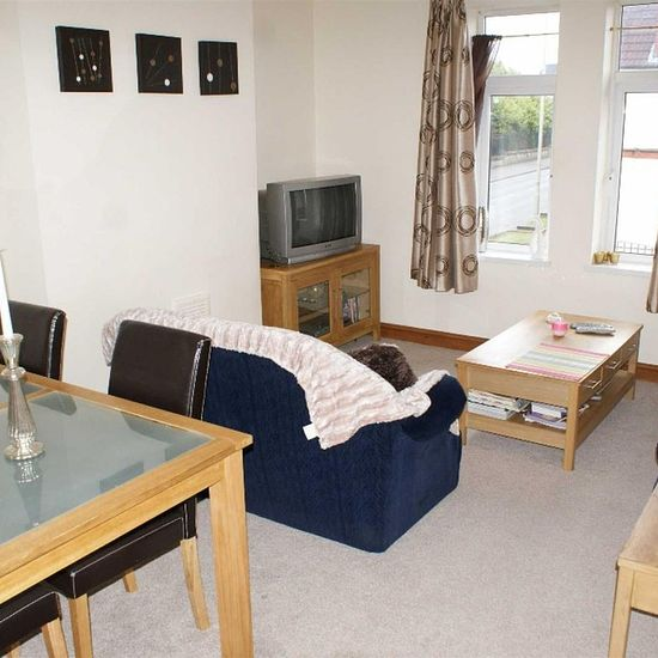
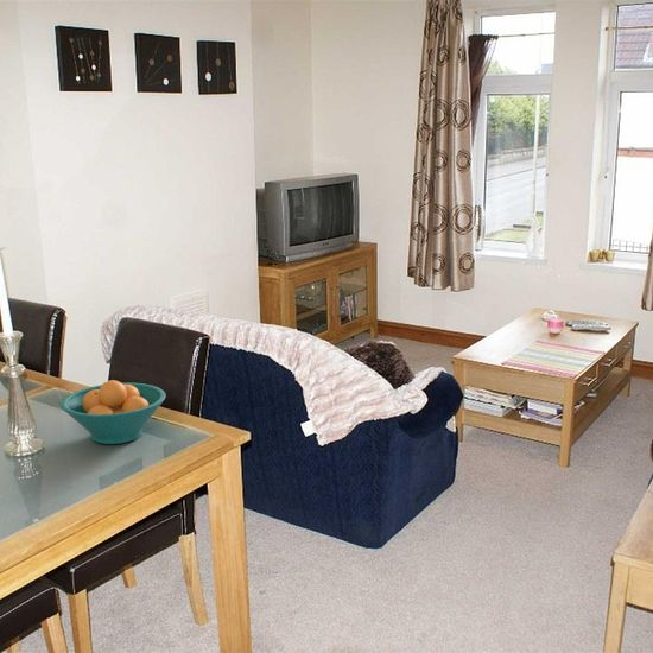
+ fruit bowl [59,379,167,445]
